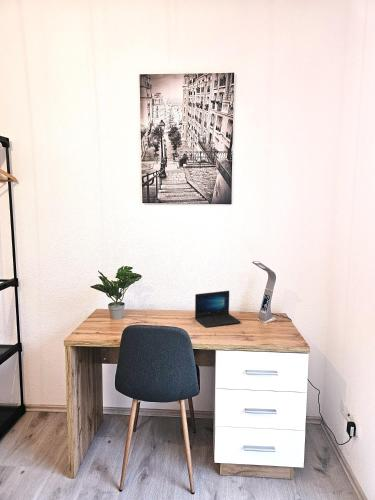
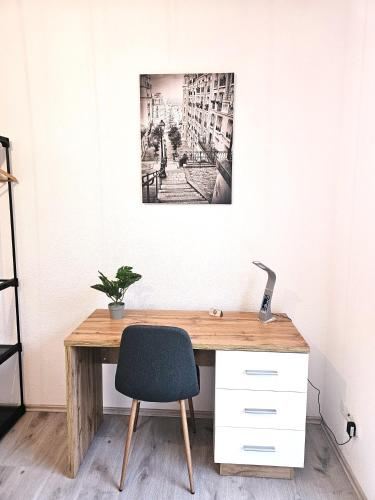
- laptop [194,290,242,329]
